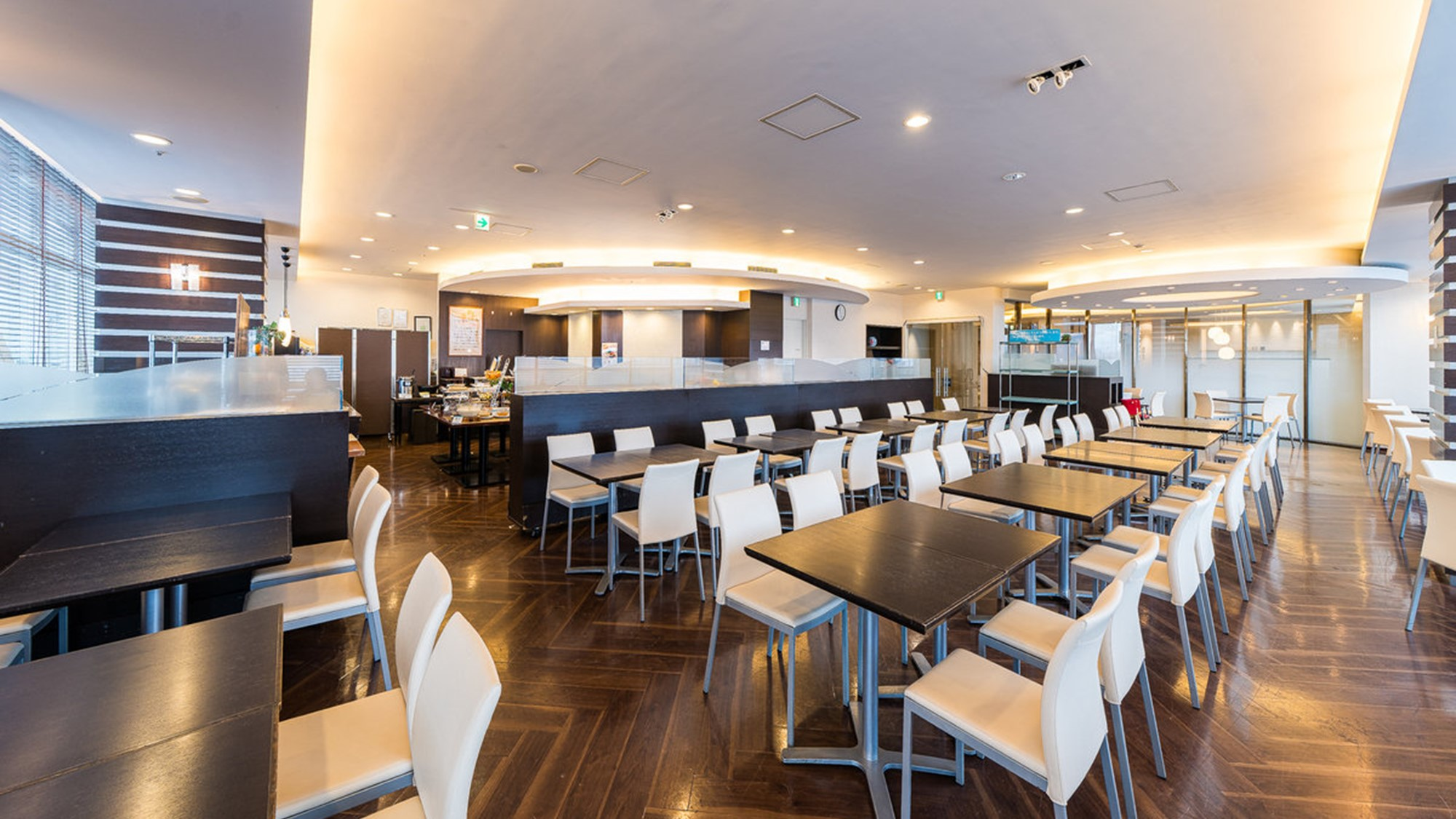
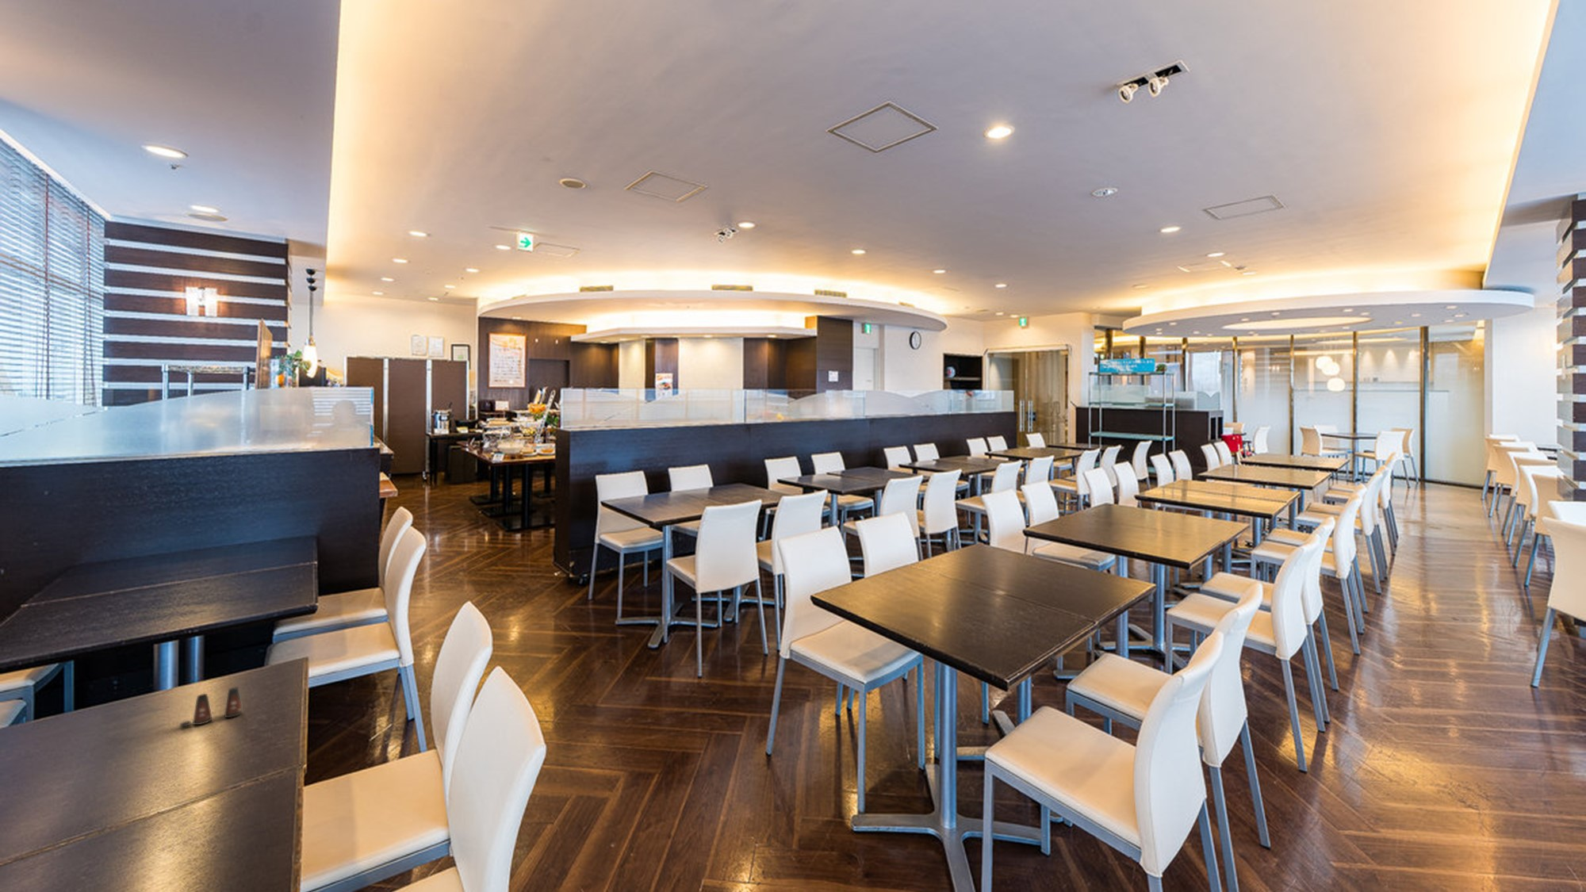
+ salt shaker [180,686,243,728]
